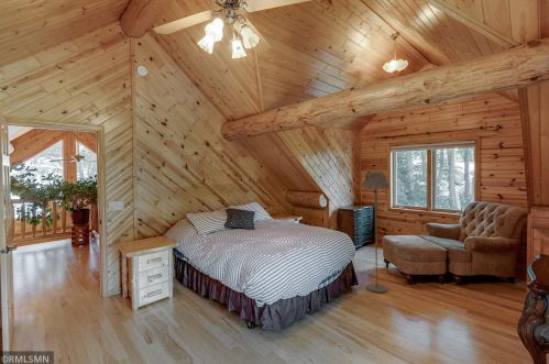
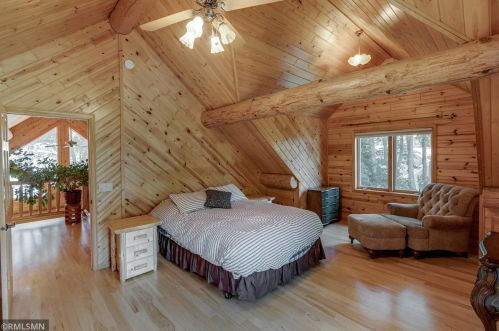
- floor lamp [361,170,392,294]
